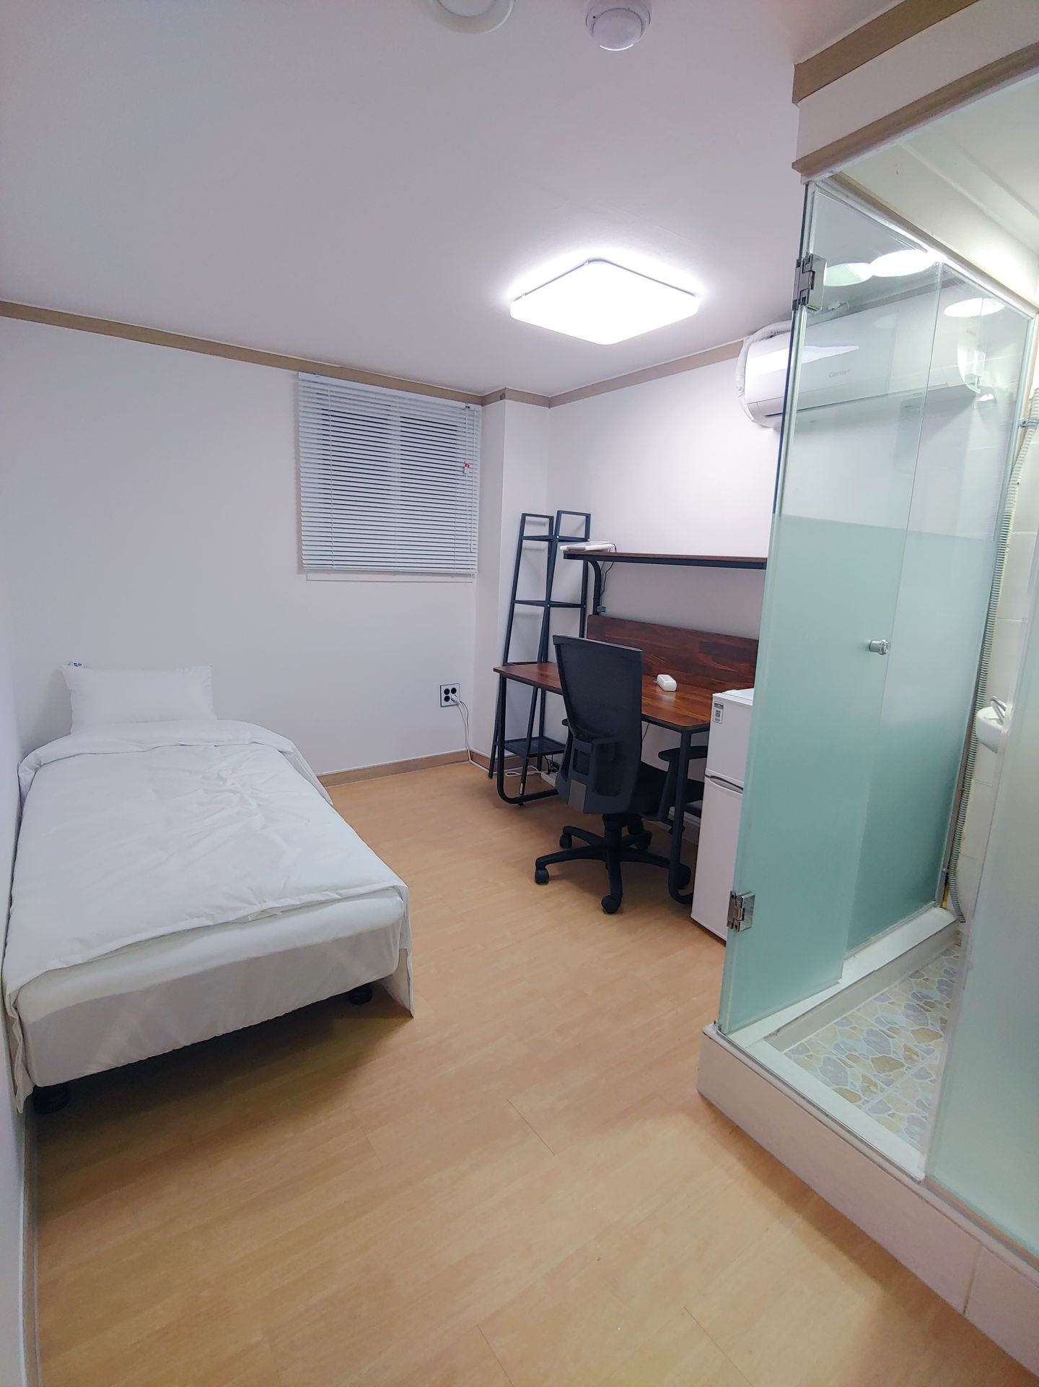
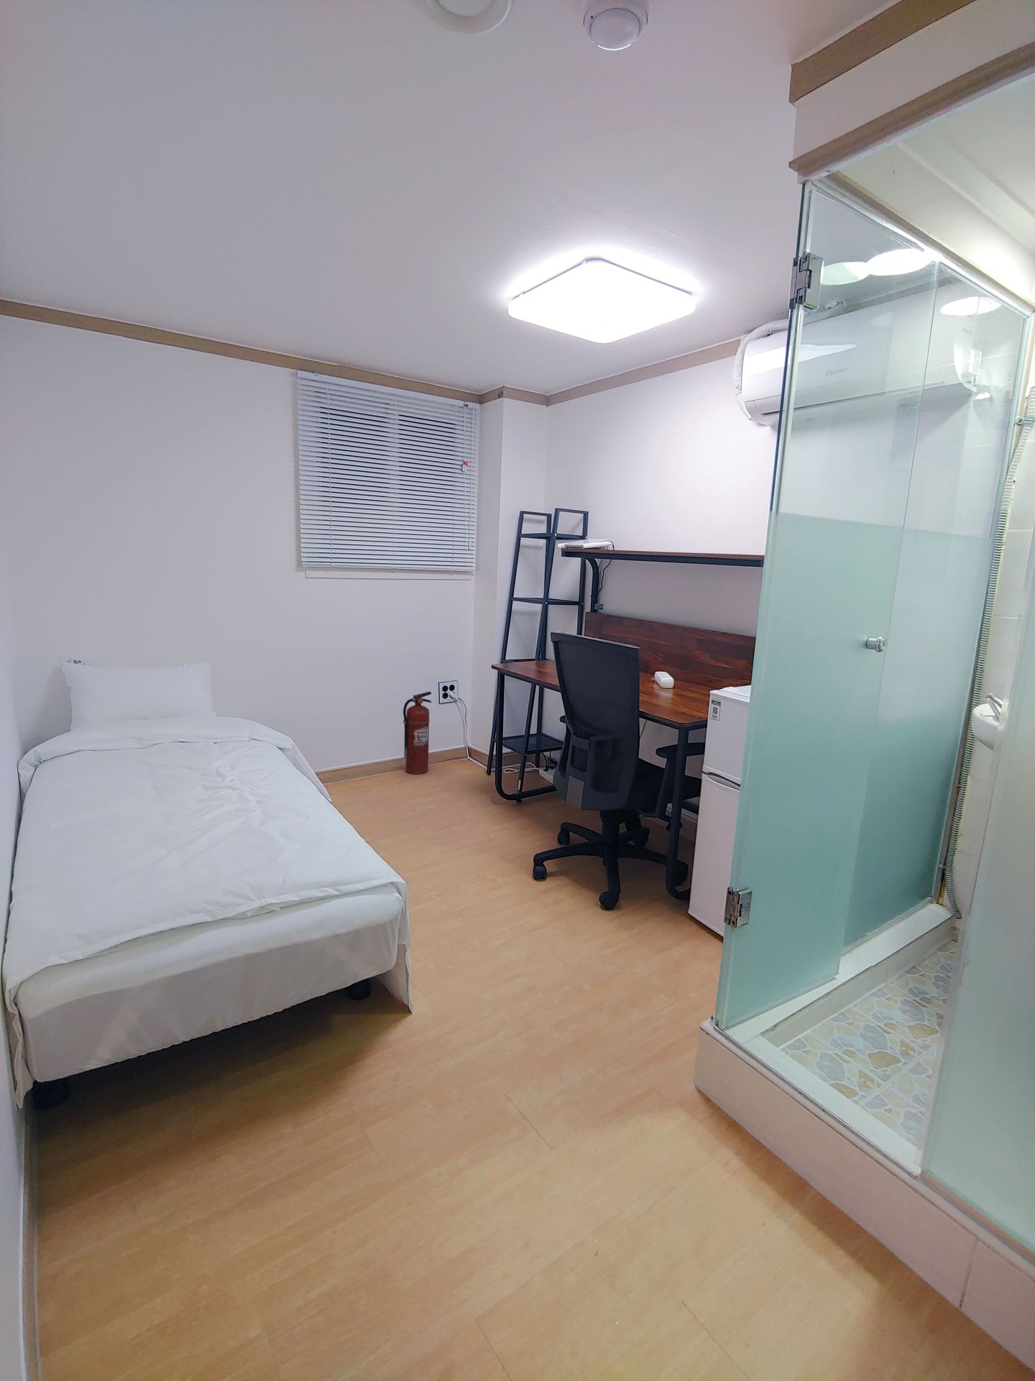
+ fire extinguisher [402,692,433,774]
